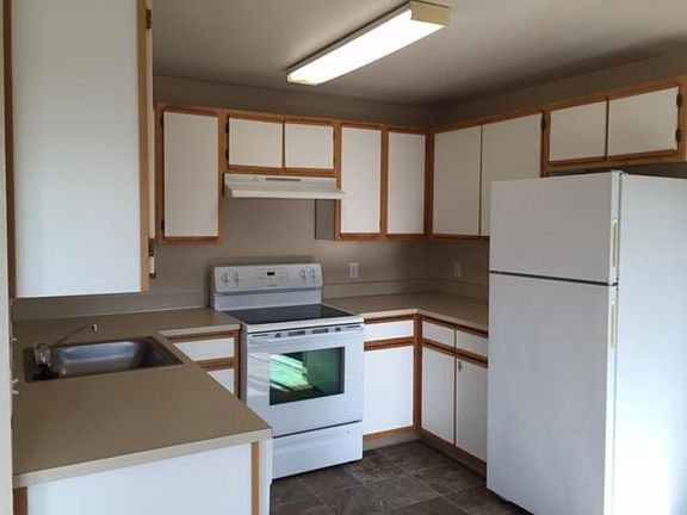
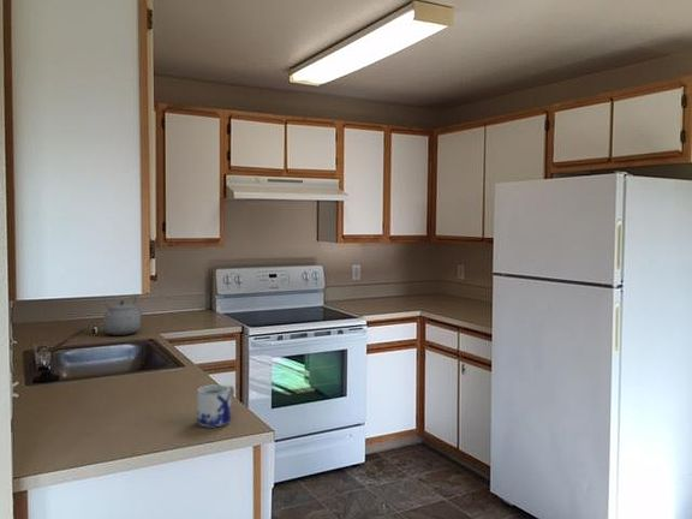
+ mug [196,383,235,428]
+ tea kettle [102,294,148,336]
